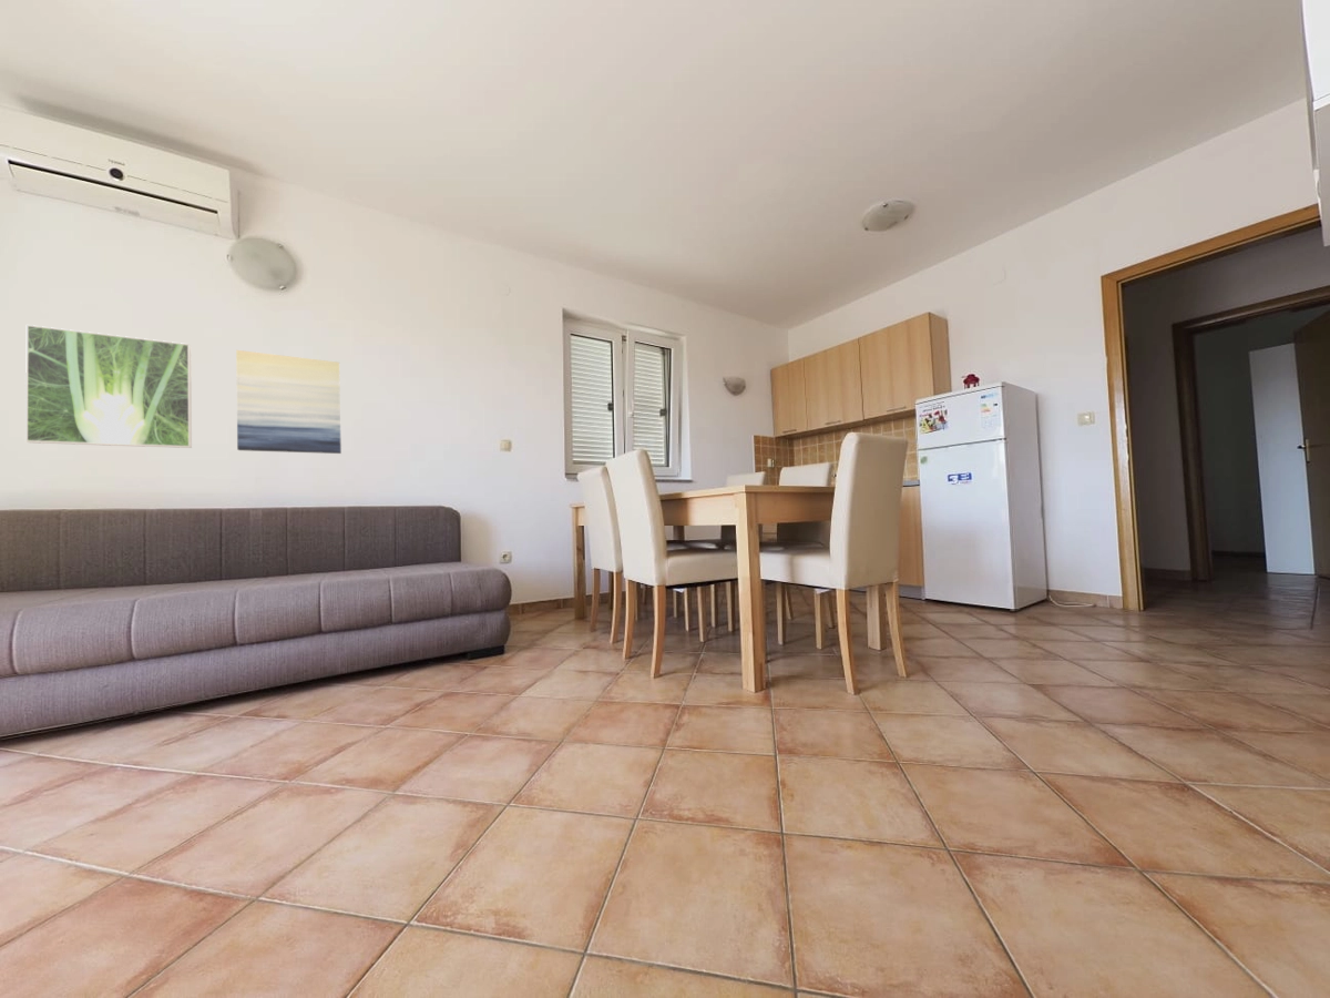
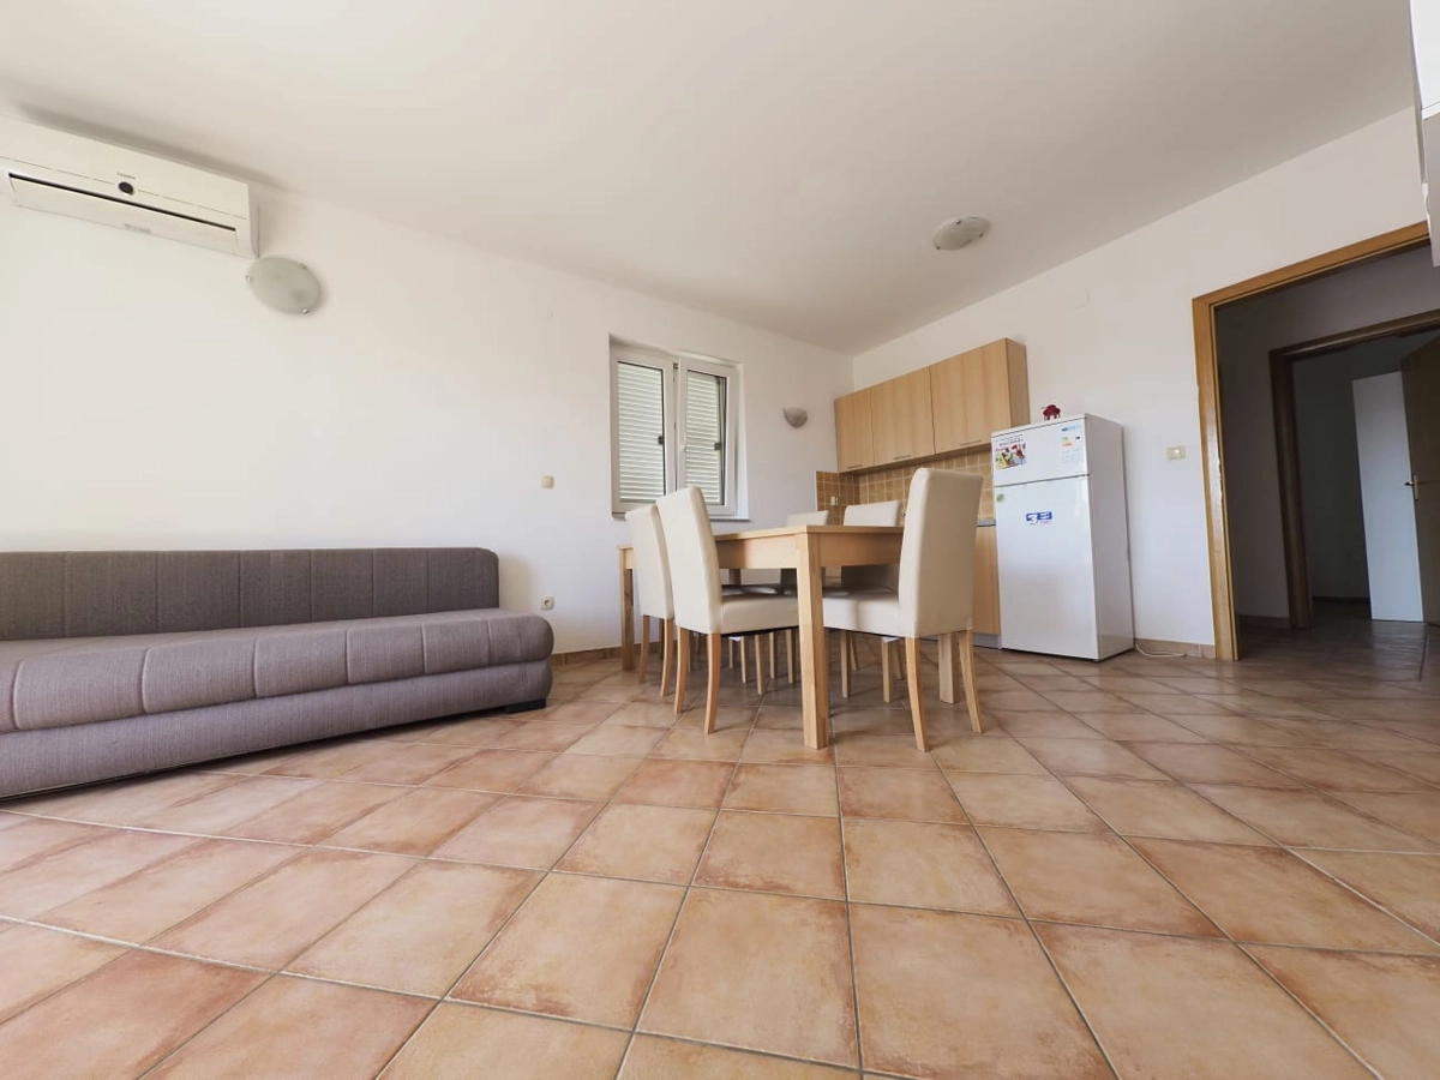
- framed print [24,324,193,449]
- wall art [235,349,342,455]
